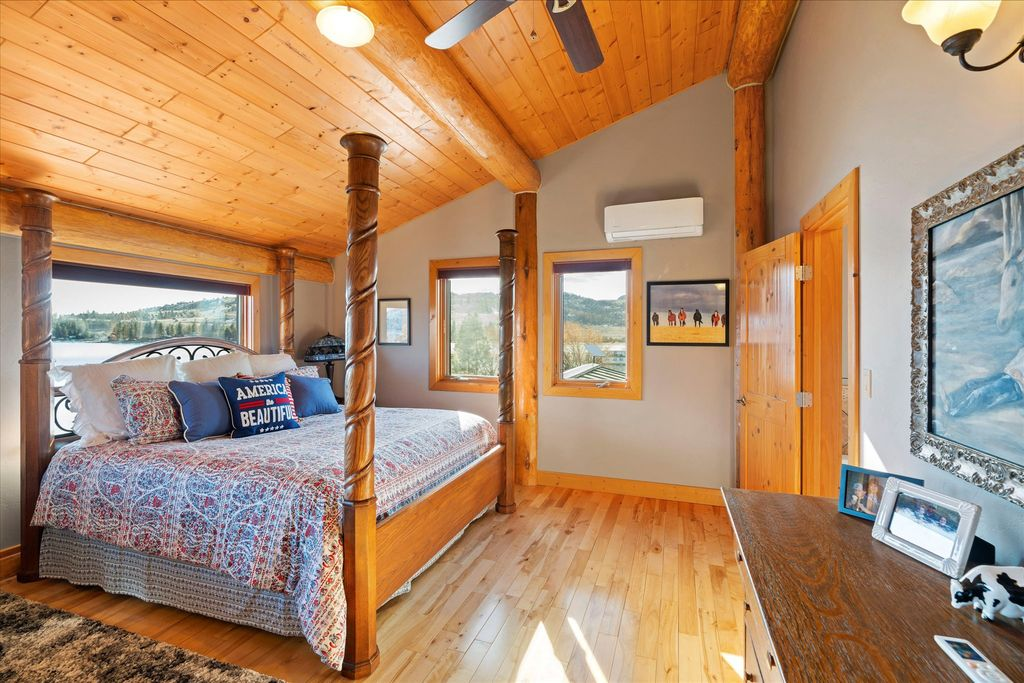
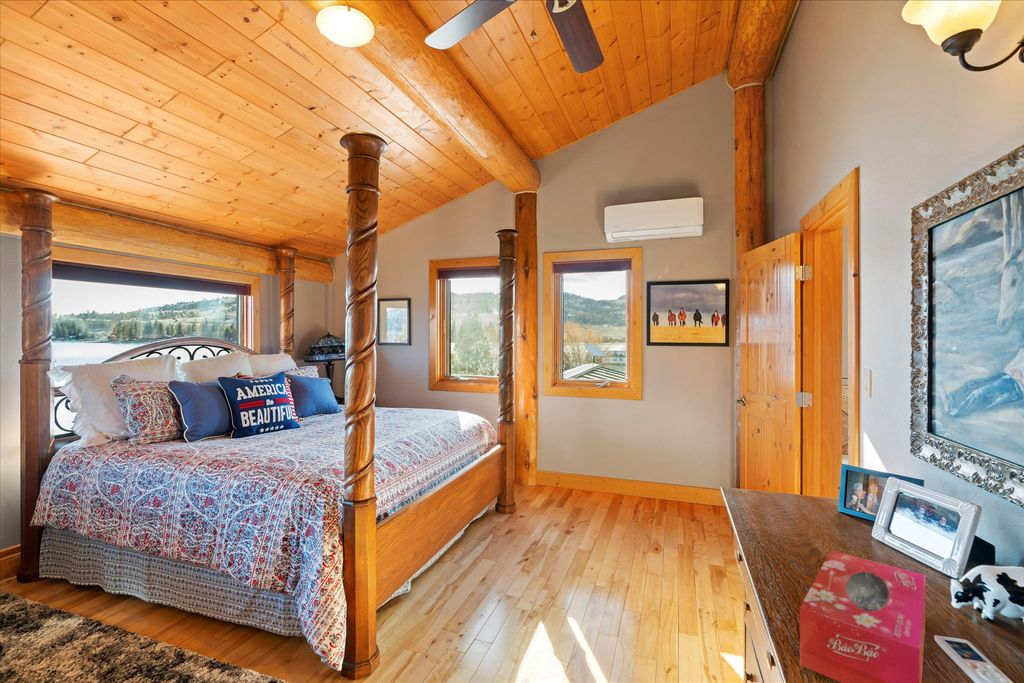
+ tissue box [799,549,927,683]
